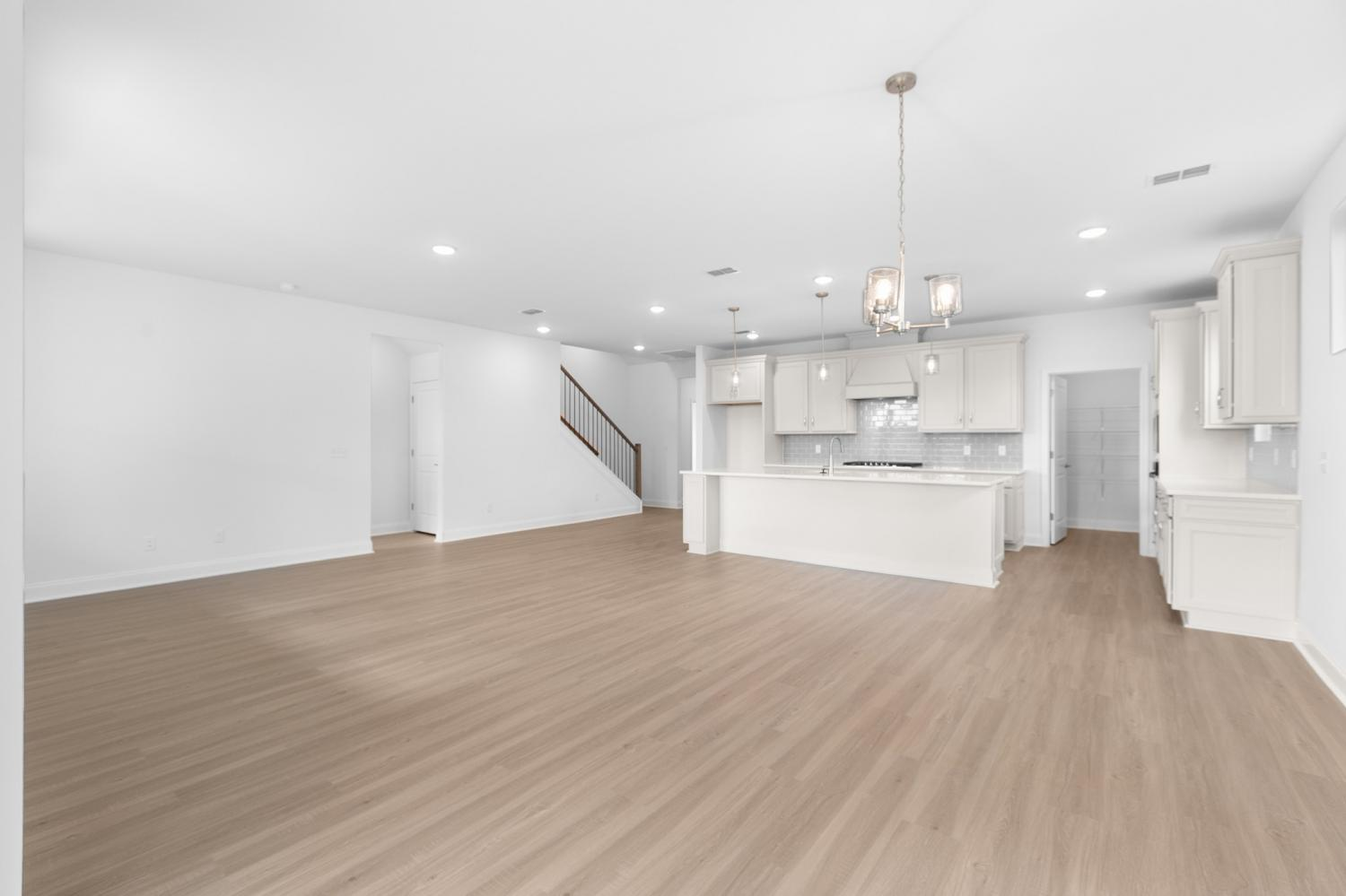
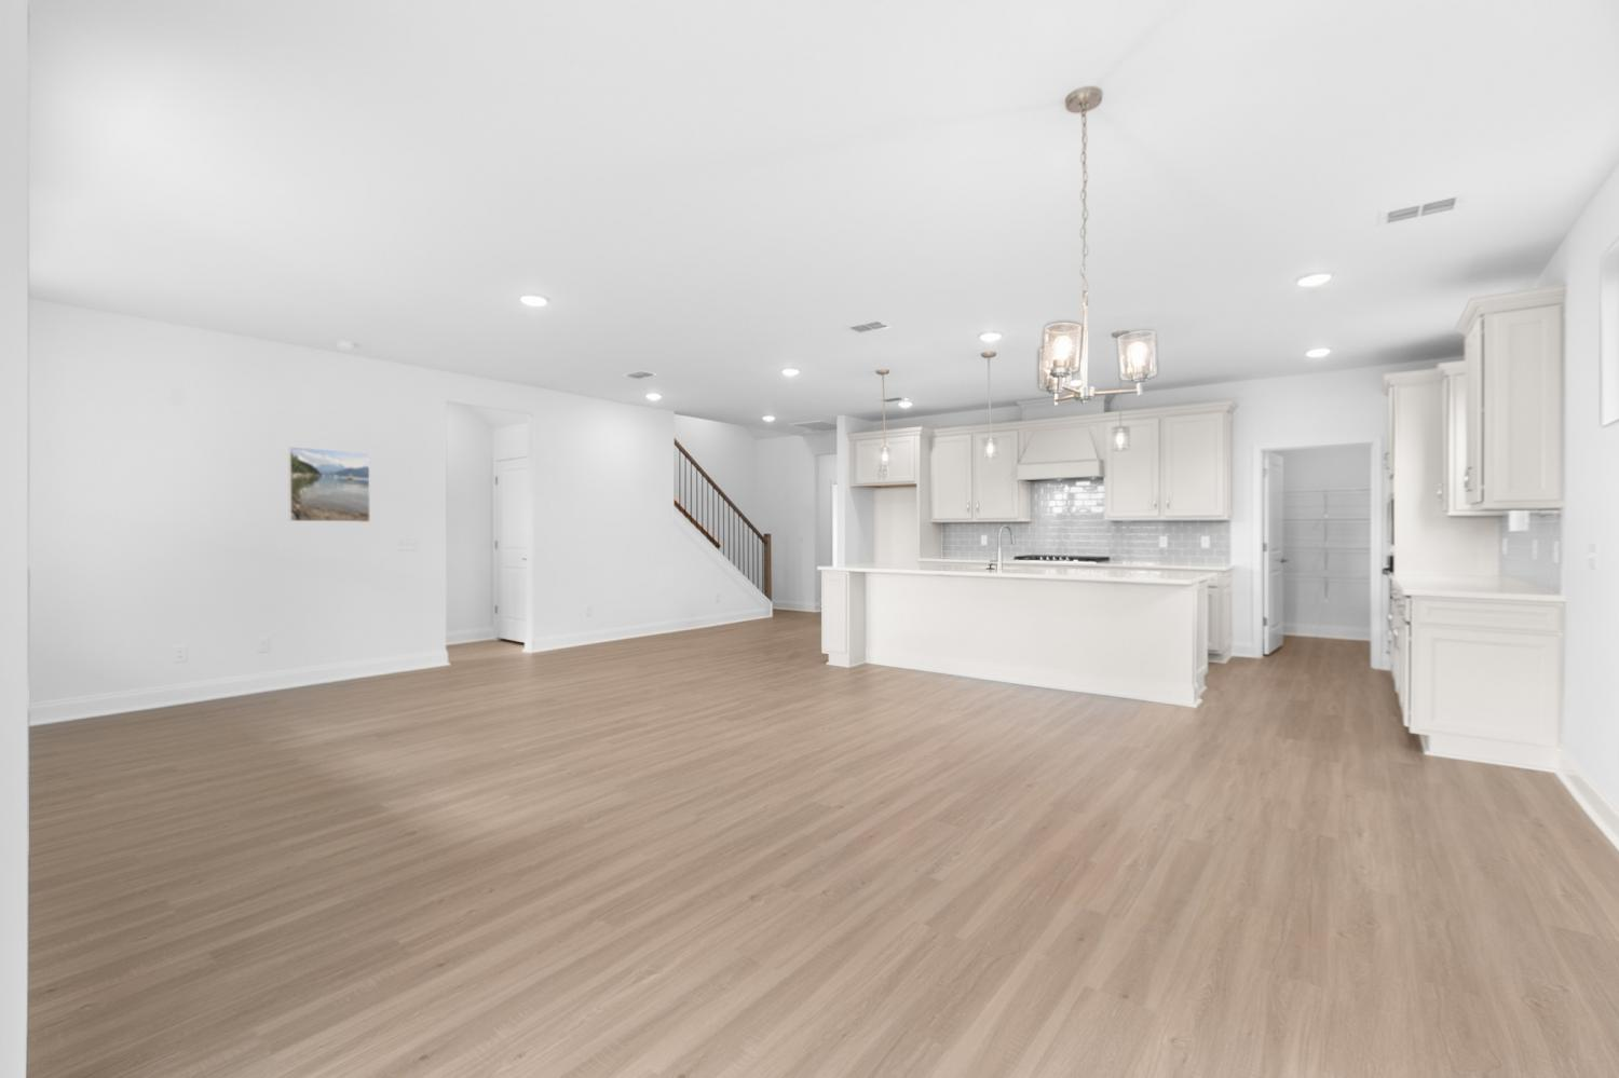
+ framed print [287,445,372,523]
